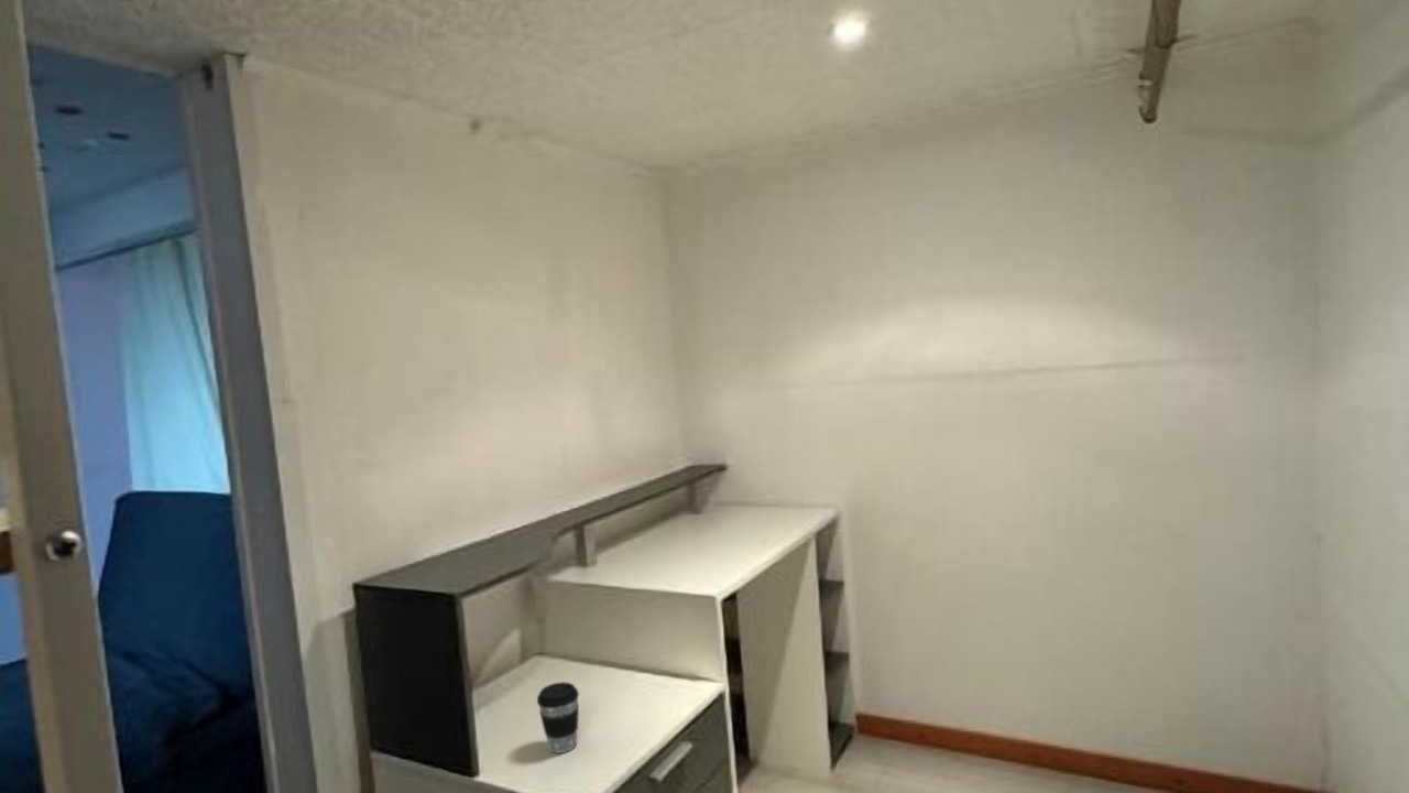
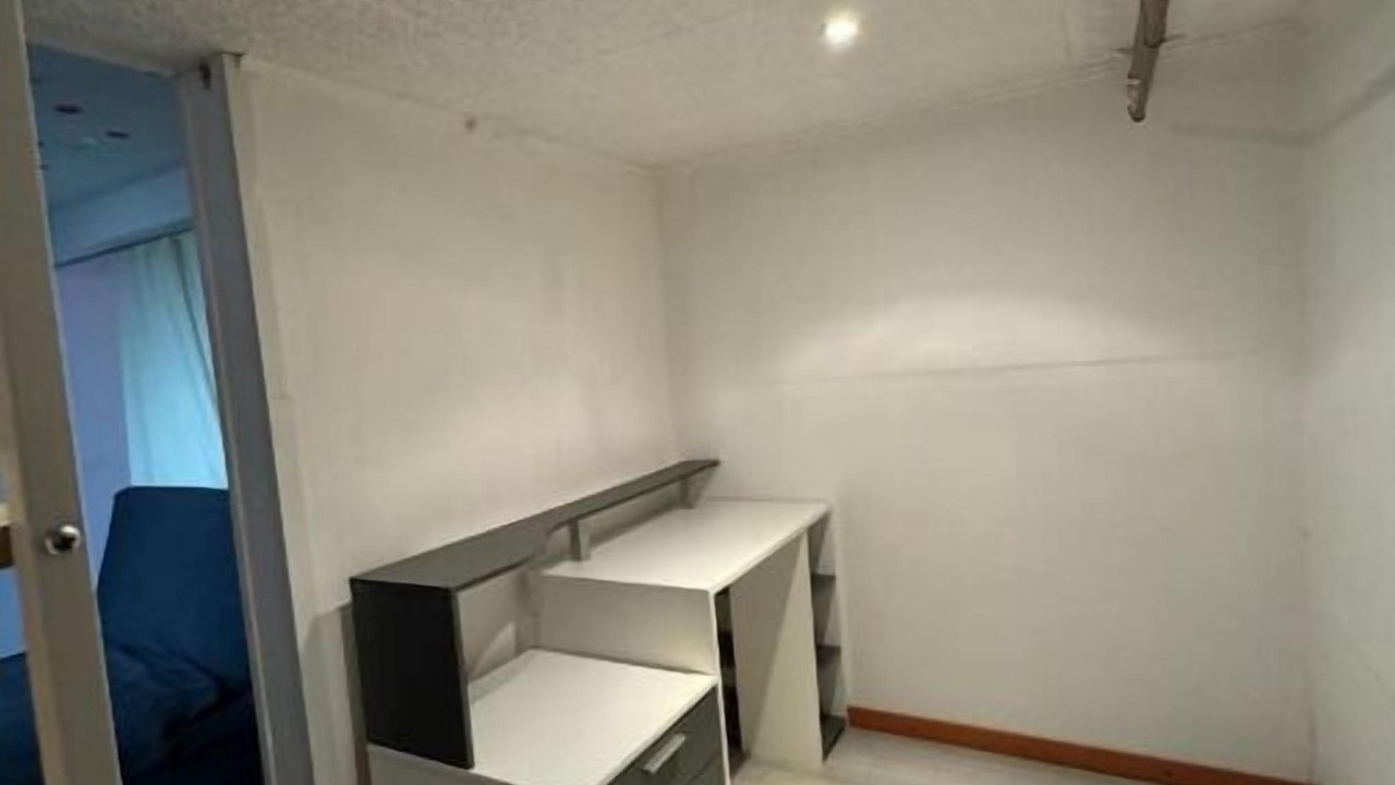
- coffee cup [536,681,580,754]
